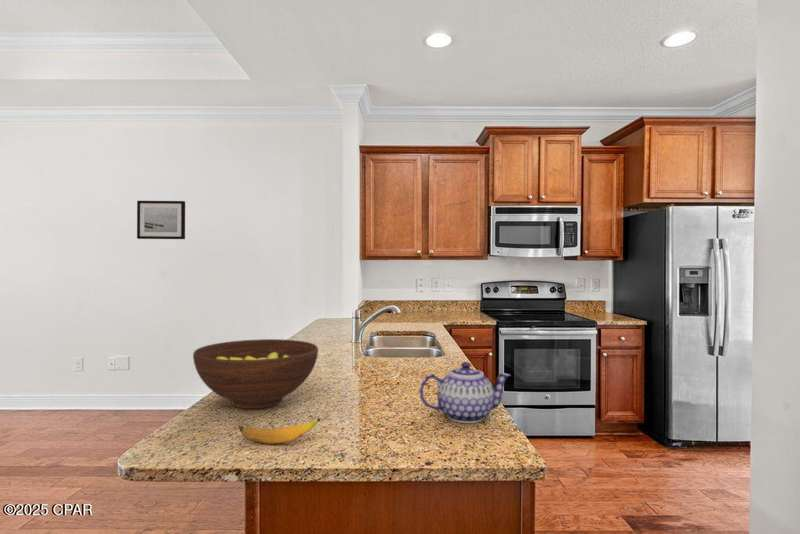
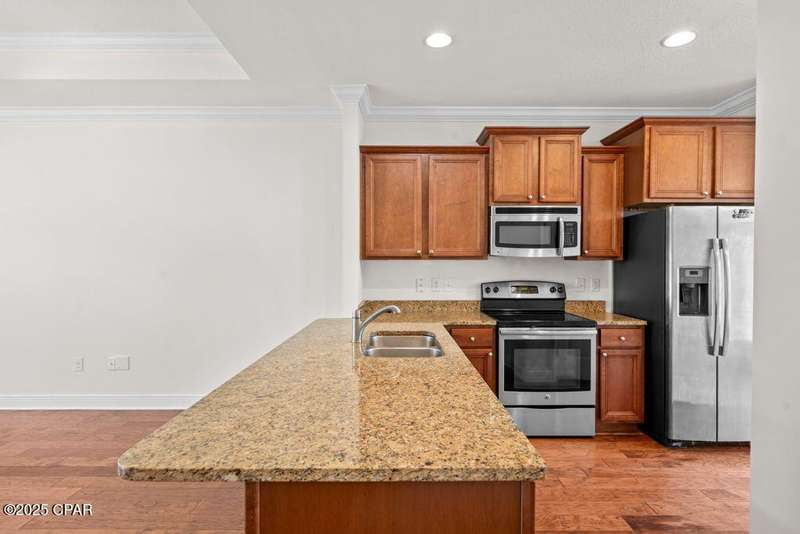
- teapot [419,361,512,424]
- wall art [136,200,186,240]
- fruit bowl [192,338,319,410]
- banana [238,417,321,445]
